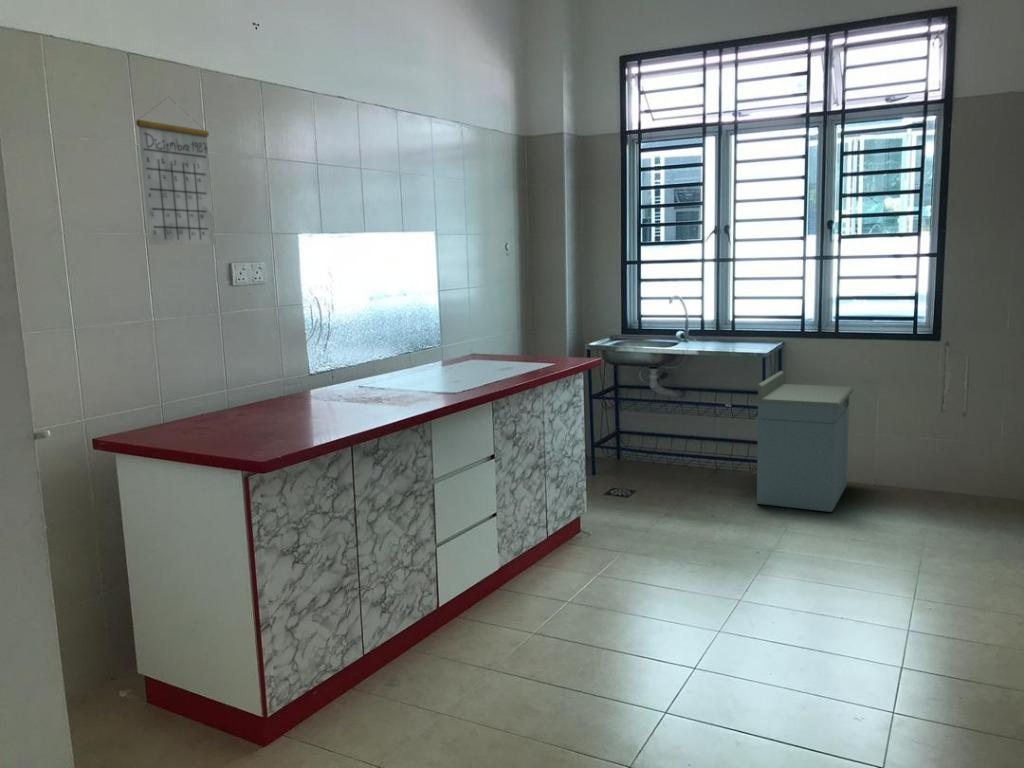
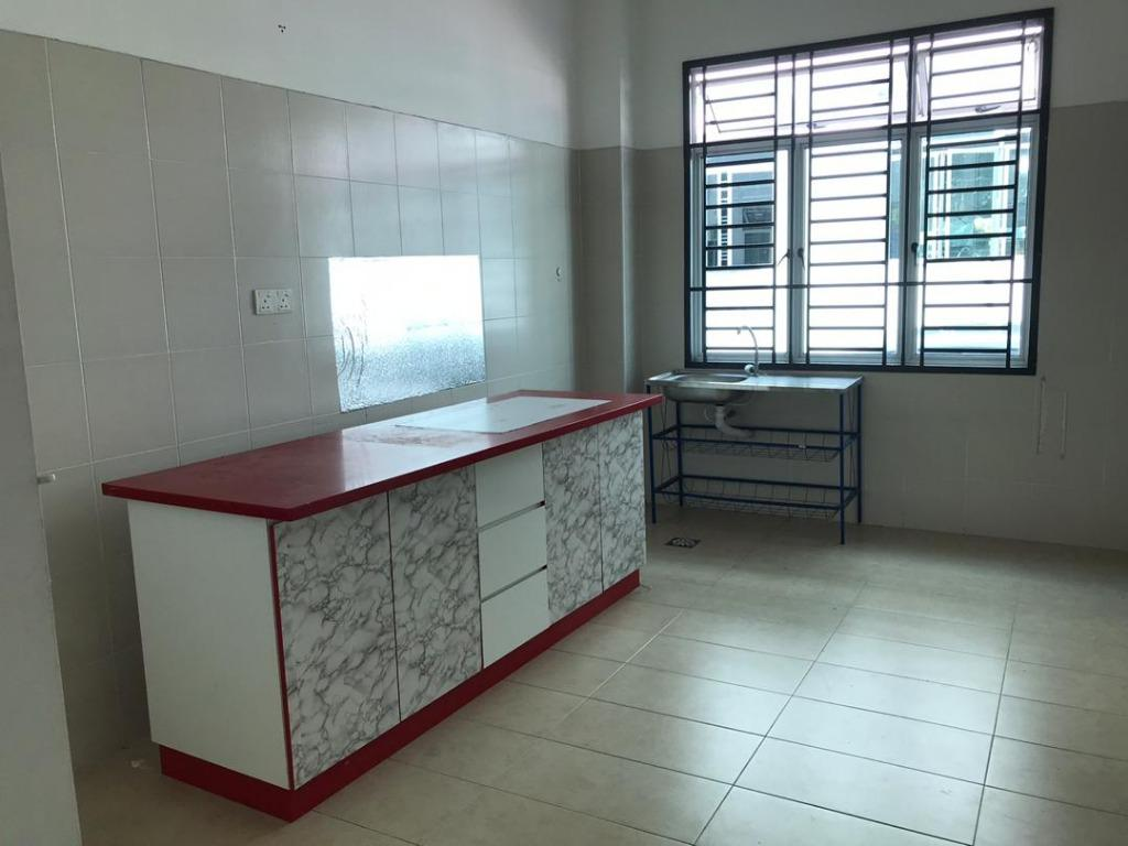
- storage cabinet [756,370,854,513]
- calendar [135,96,216,246]
